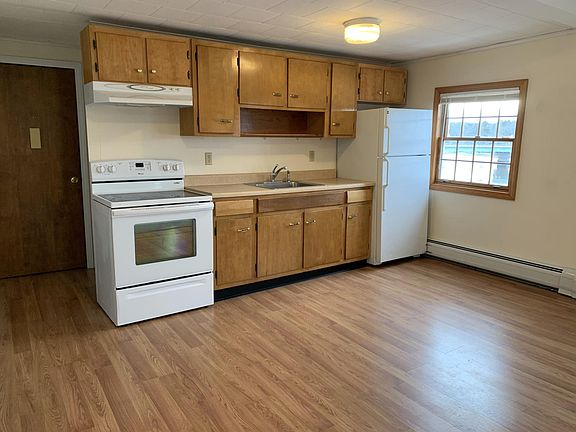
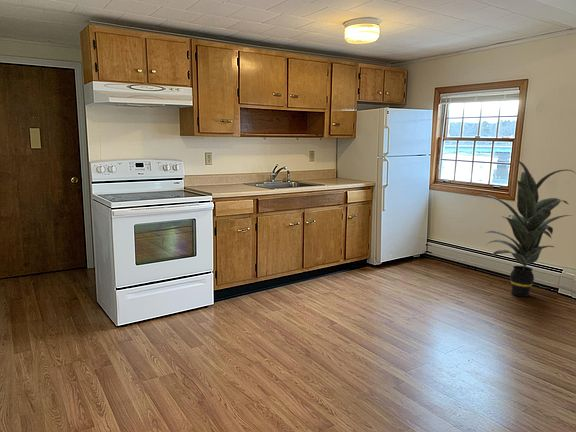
+ indoor plant [477,159,576,298]
